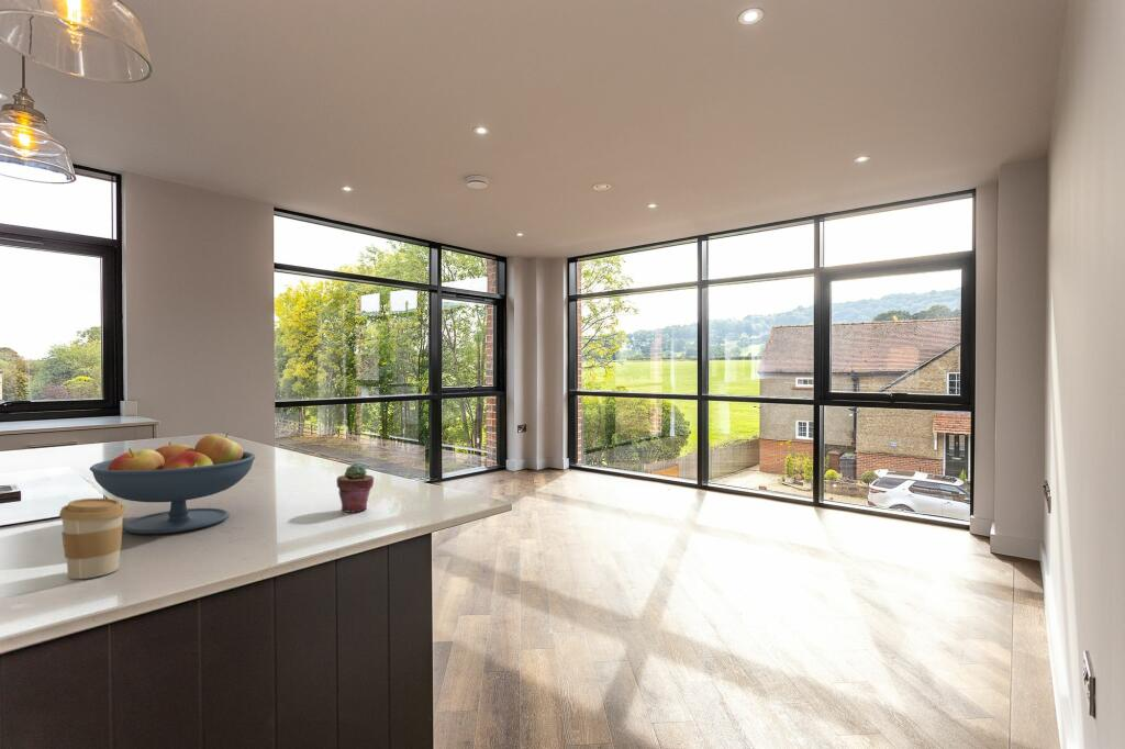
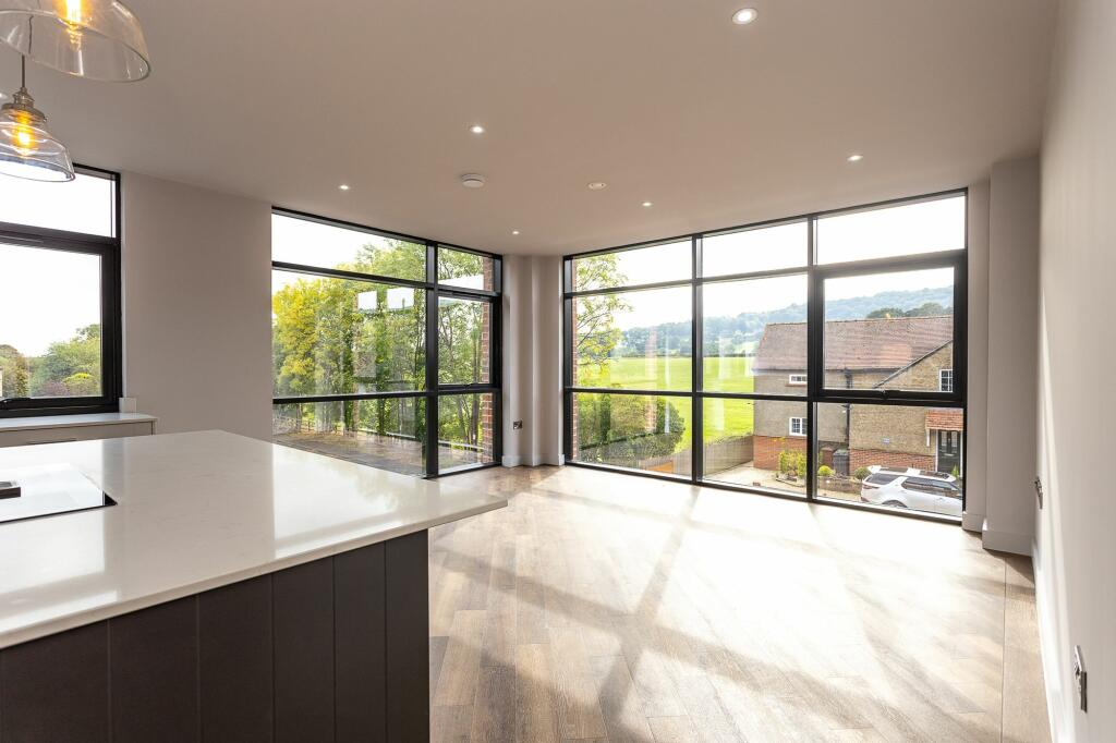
- coffee cup [58,498,127,580]
- potted succulent [335,462,375,513]
- fruit bowl [89,432,256,535]
